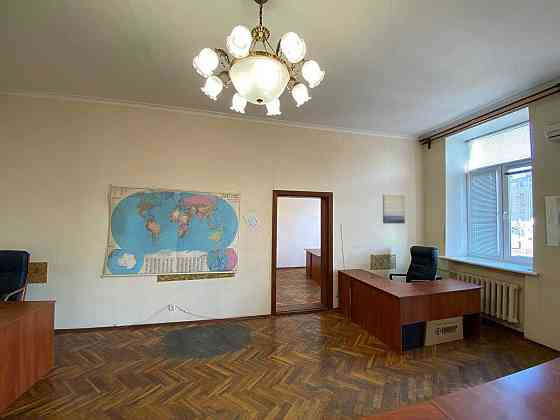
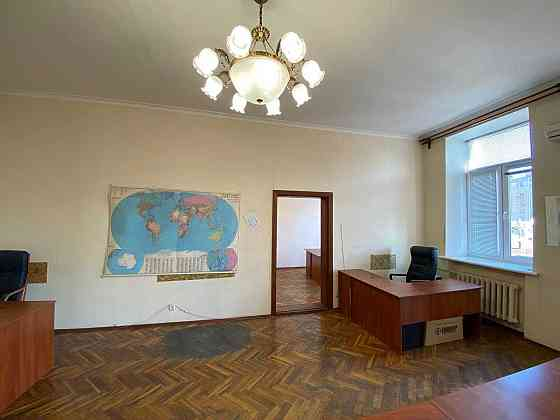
- wall art [382,194,406,224]
